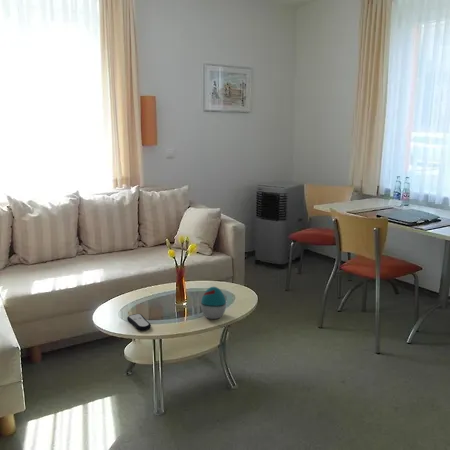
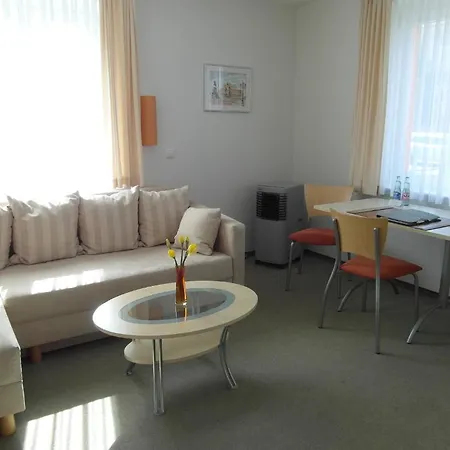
- decorative egg [200,286,227,320]
- remote control [126,313,152,332]
